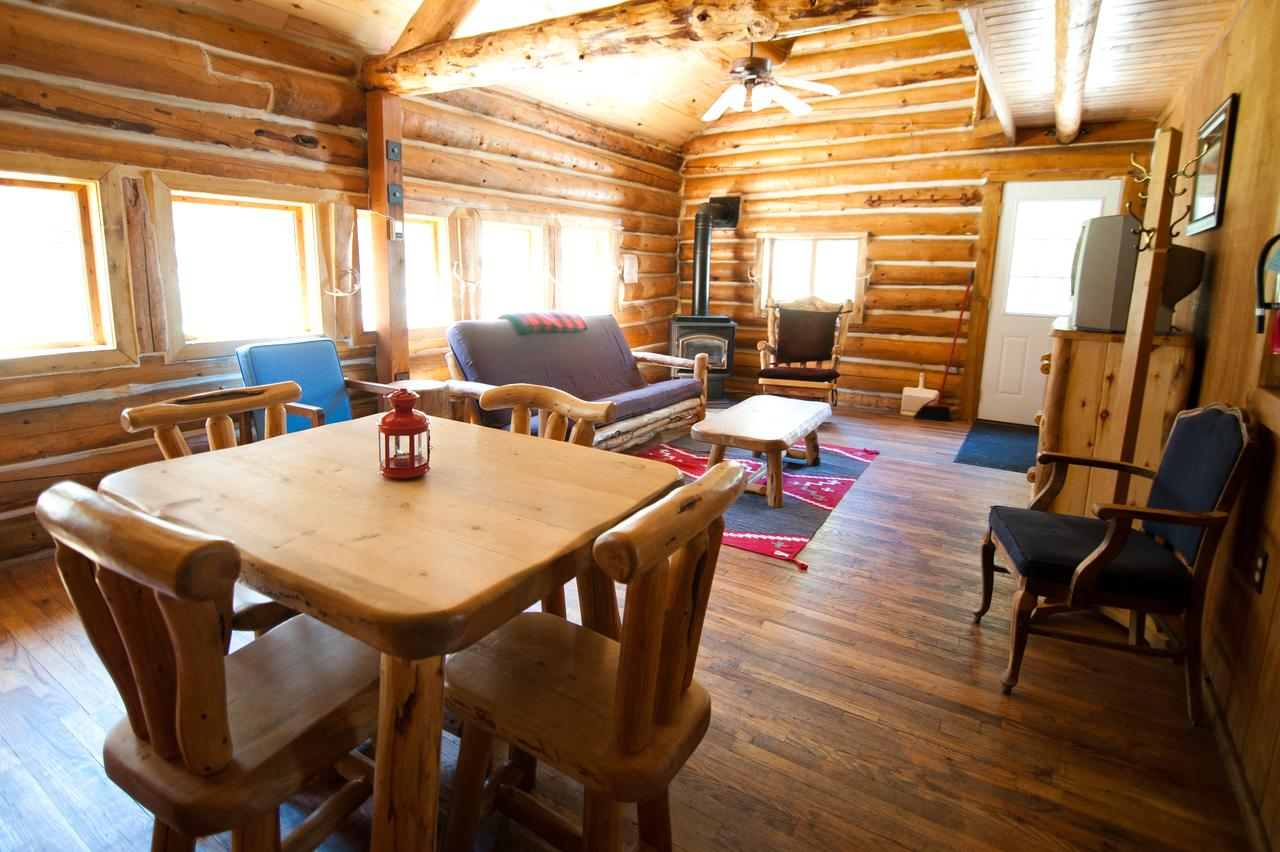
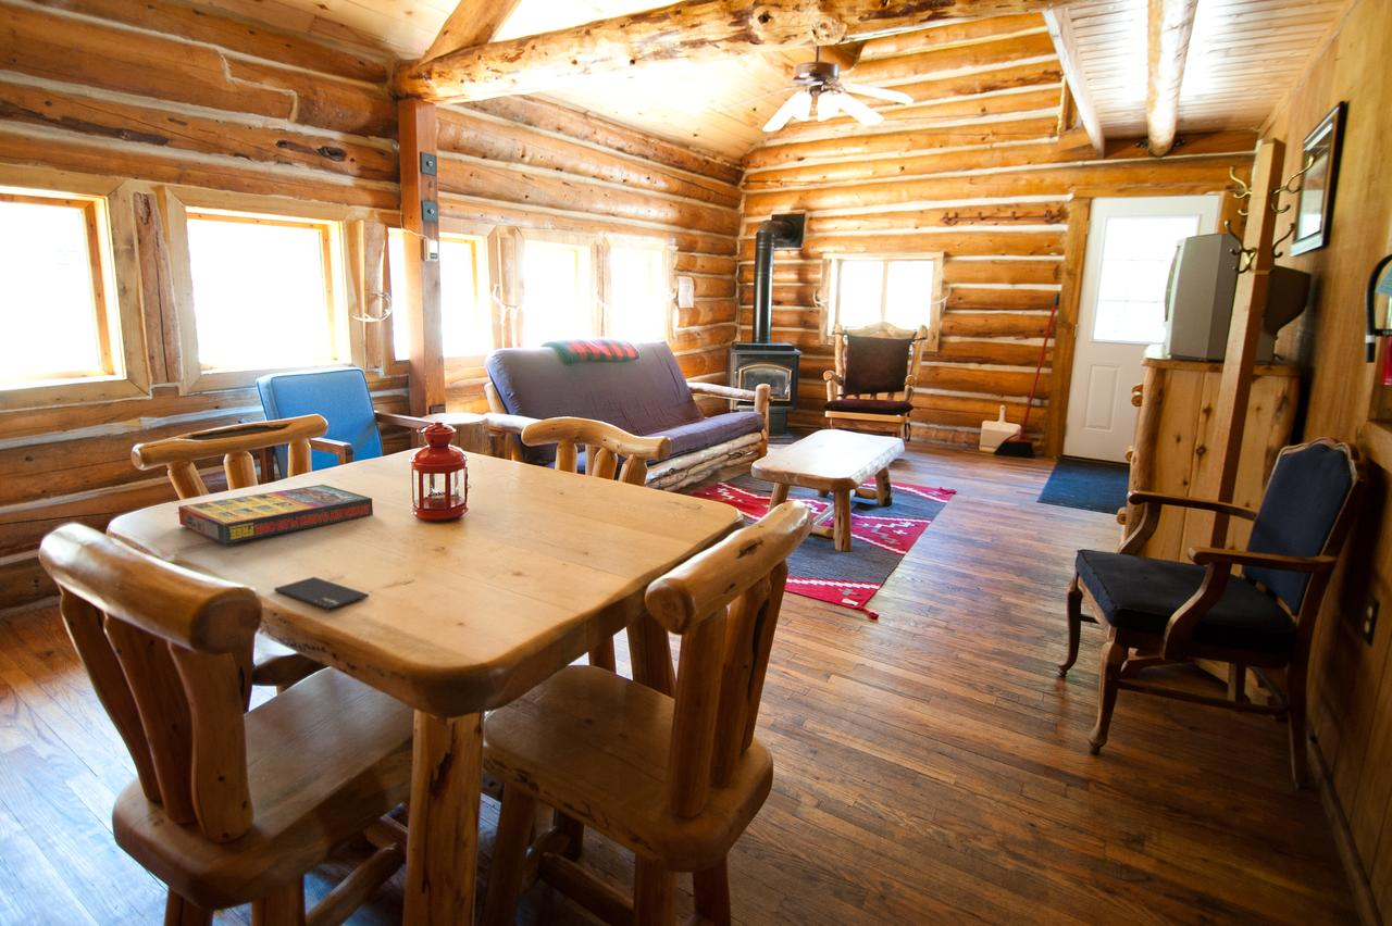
+ smartphone [273,576,370,611]
+ game compilation box [177,484,374,545]
